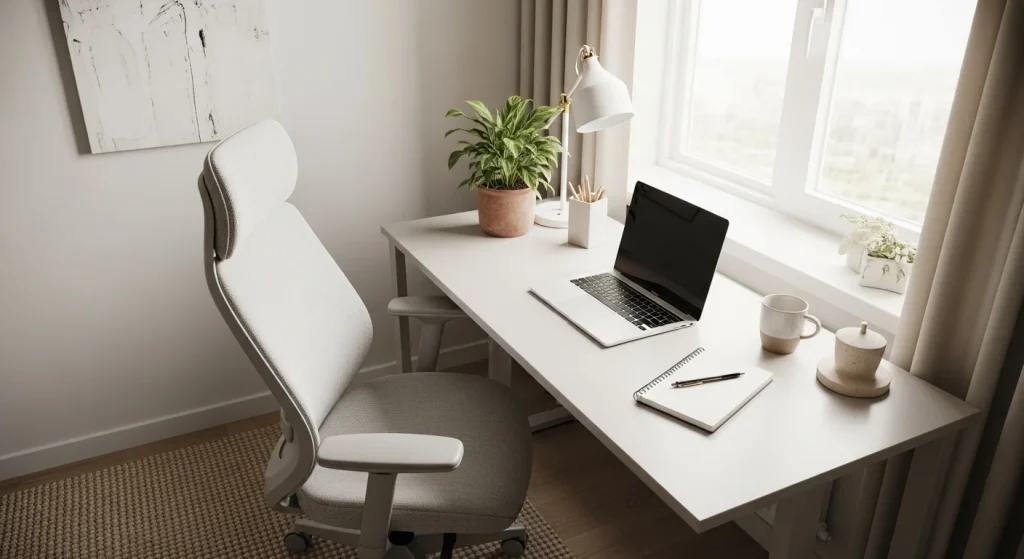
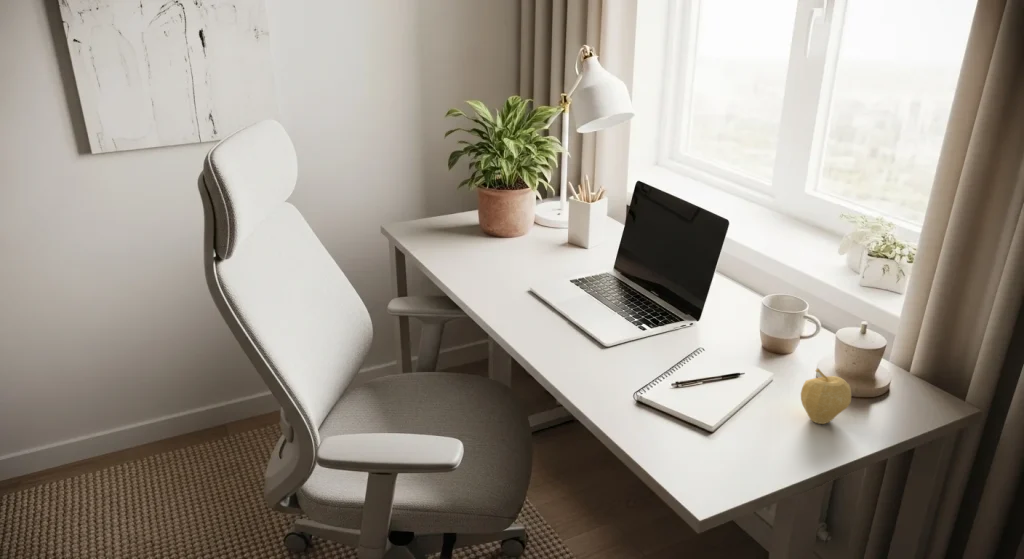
+ fruit [800,367,852,425]
